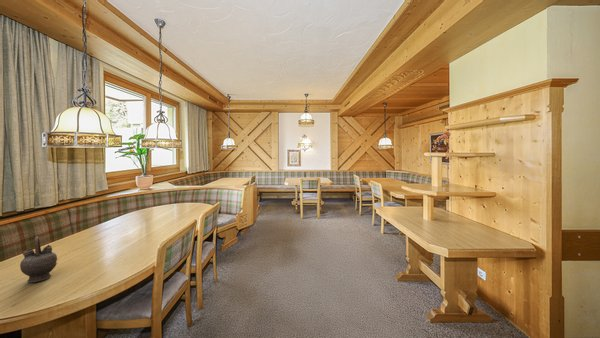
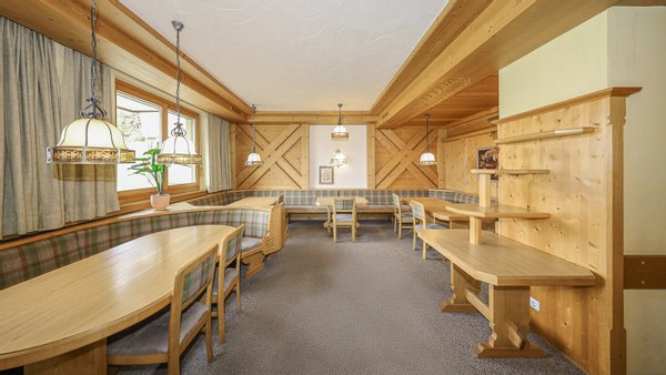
- teapot [19,235,59,283]
